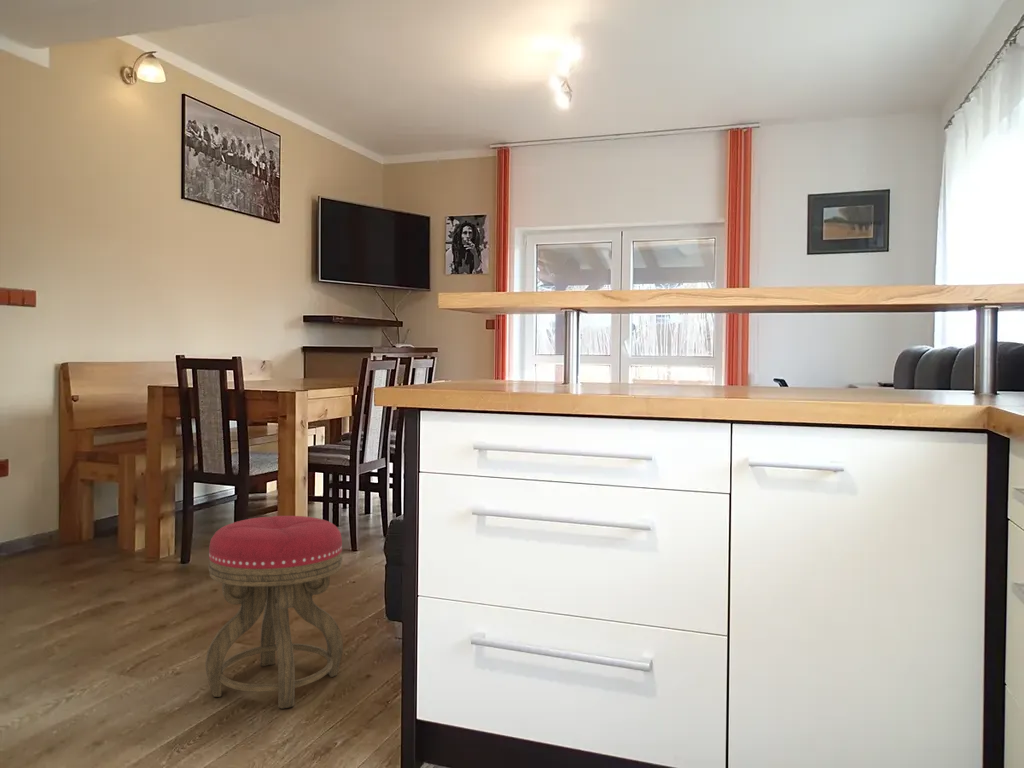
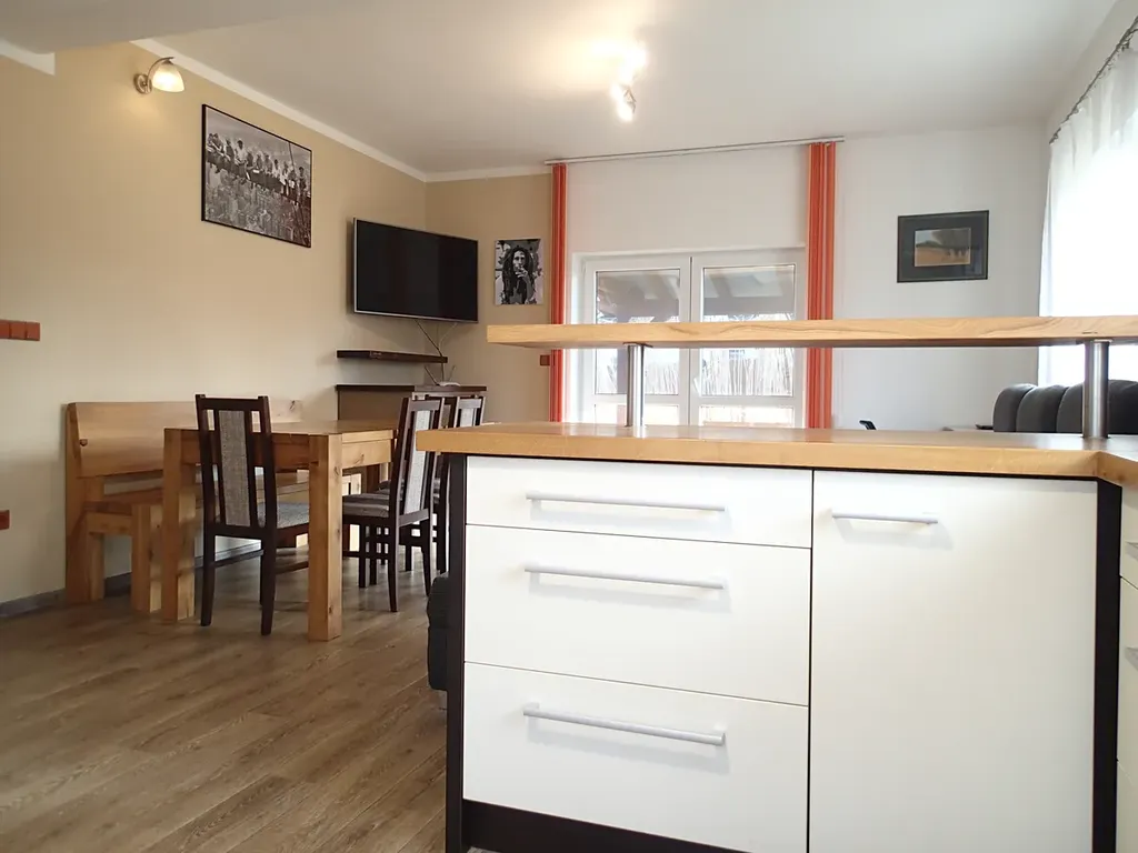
- stool [205,515,344,710]
